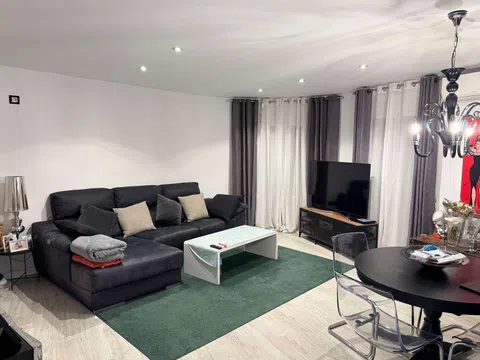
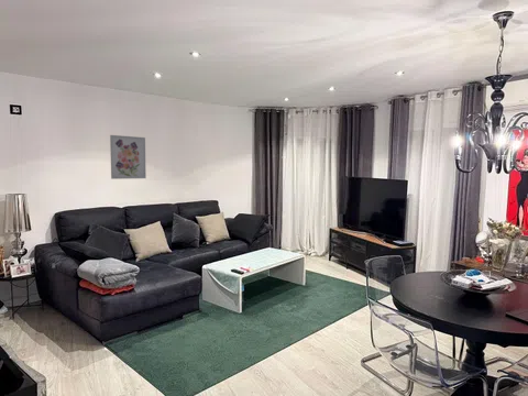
+ wall art [109,134,147,180]
